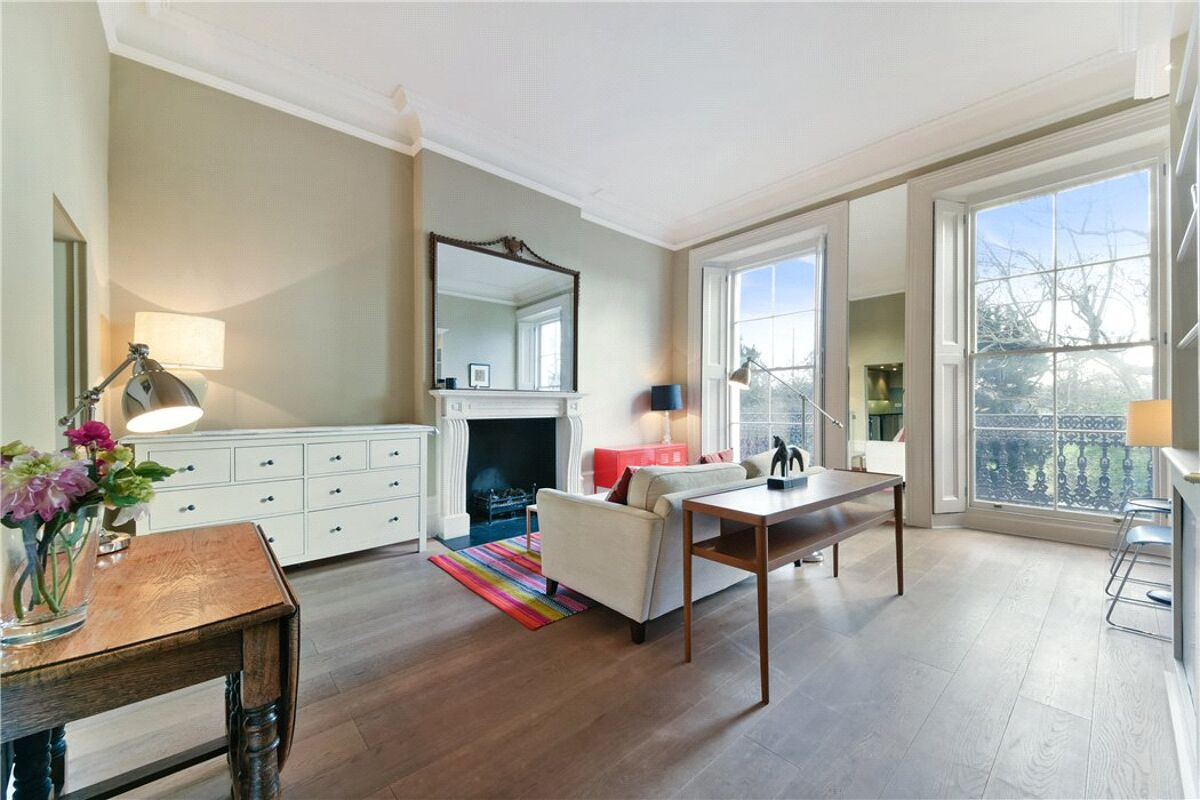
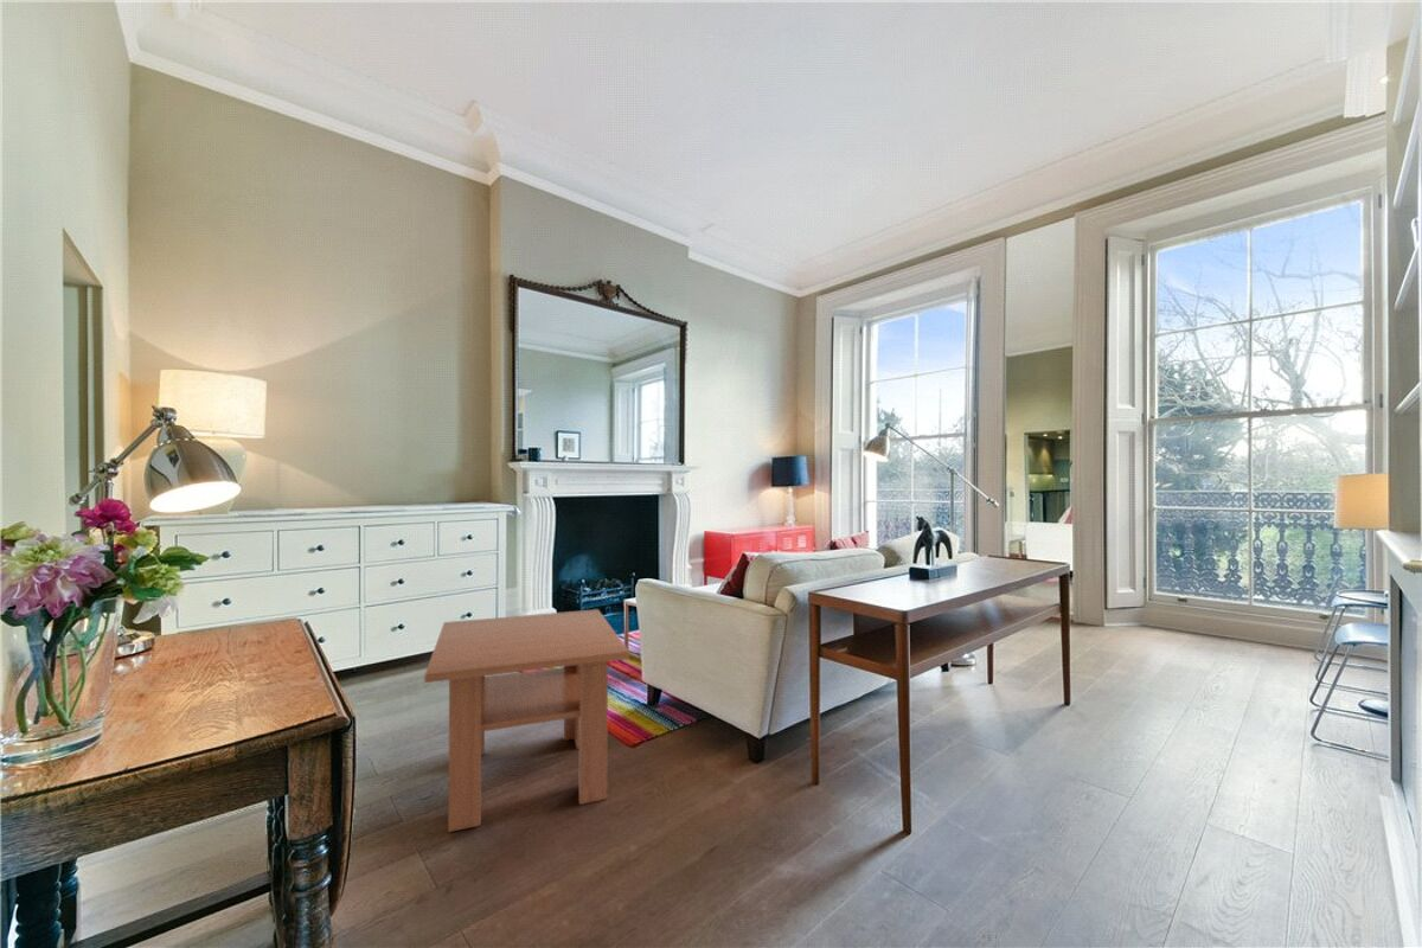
+ coffee table [423,608,630,833]
